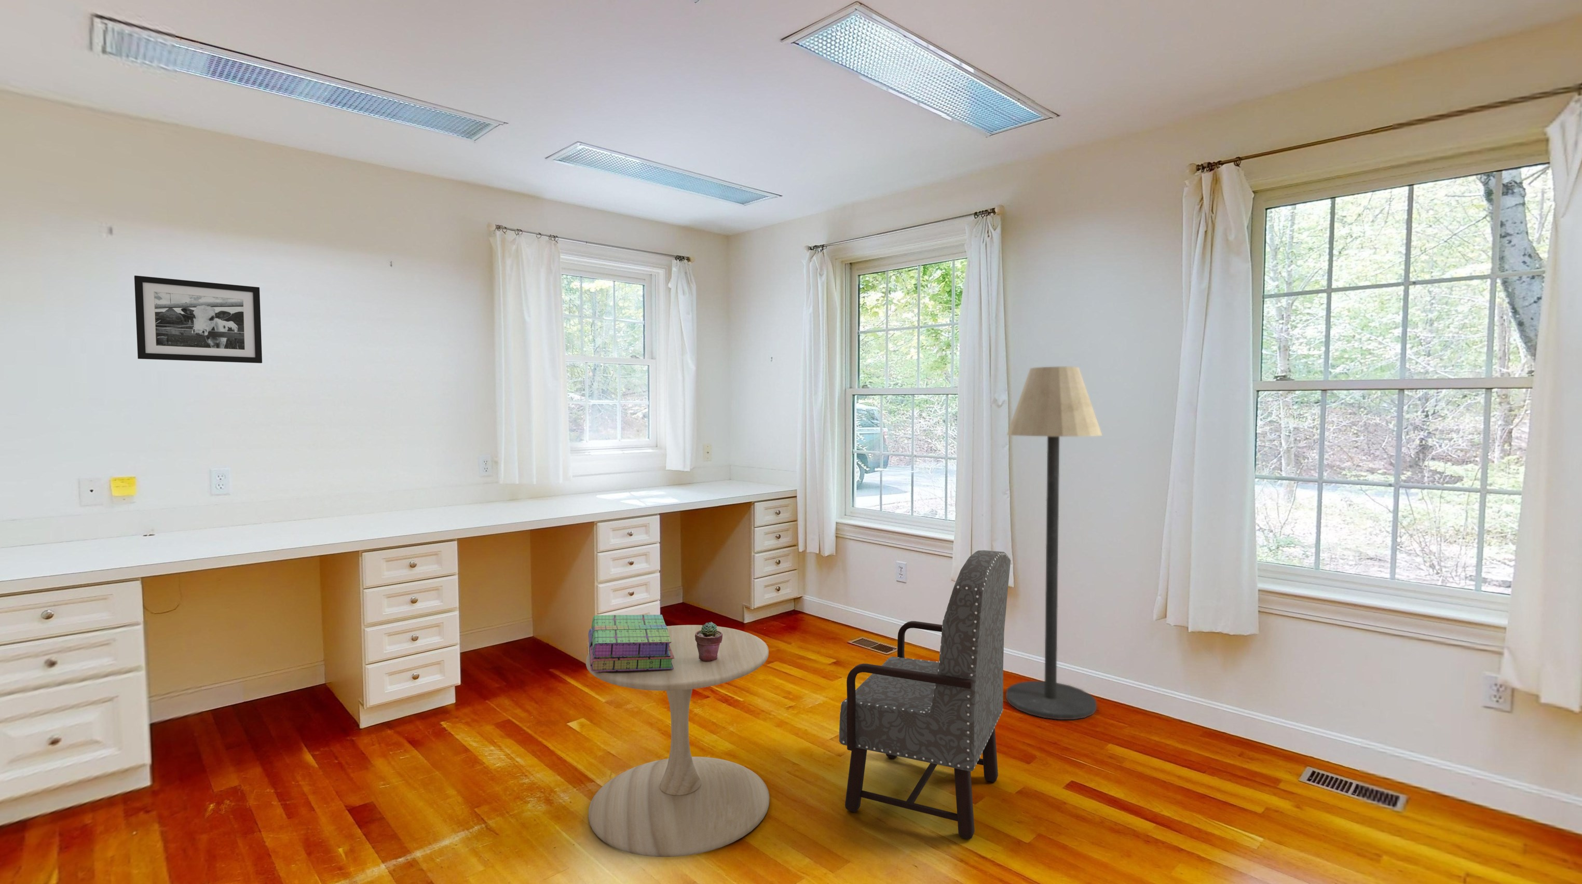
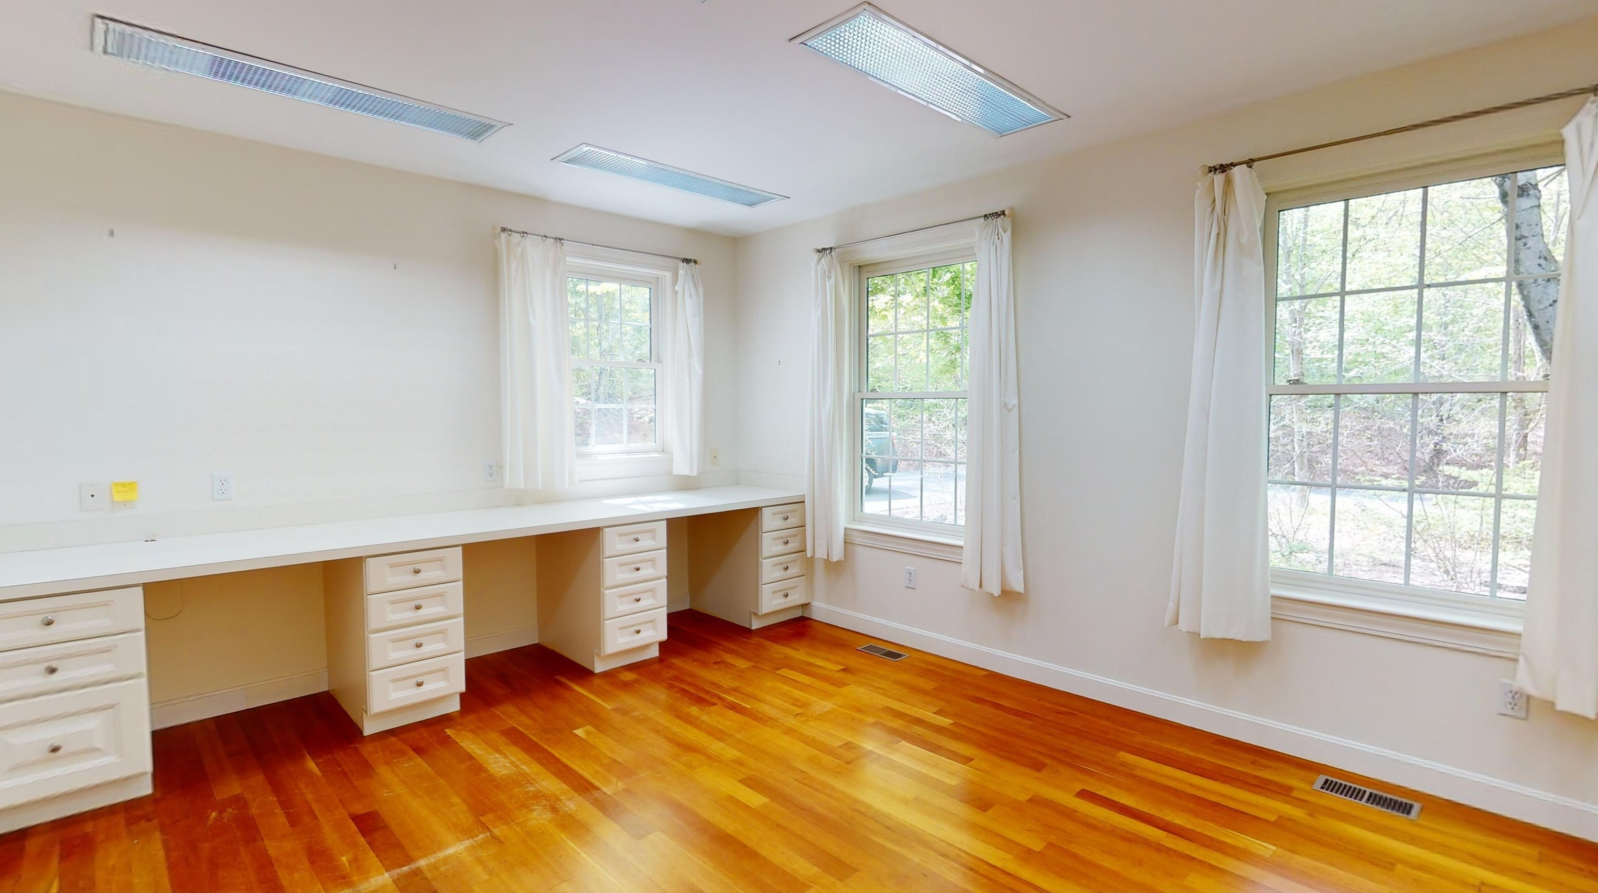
- floor lamp [1005,366,1103,720]
- armchair [839,550,1012,839]
- potted succulent [695,621,723,661]
- side table [586,624,770,858]
- picture frame [134,275,263,364]
- stack of books [588,615,675,672]
